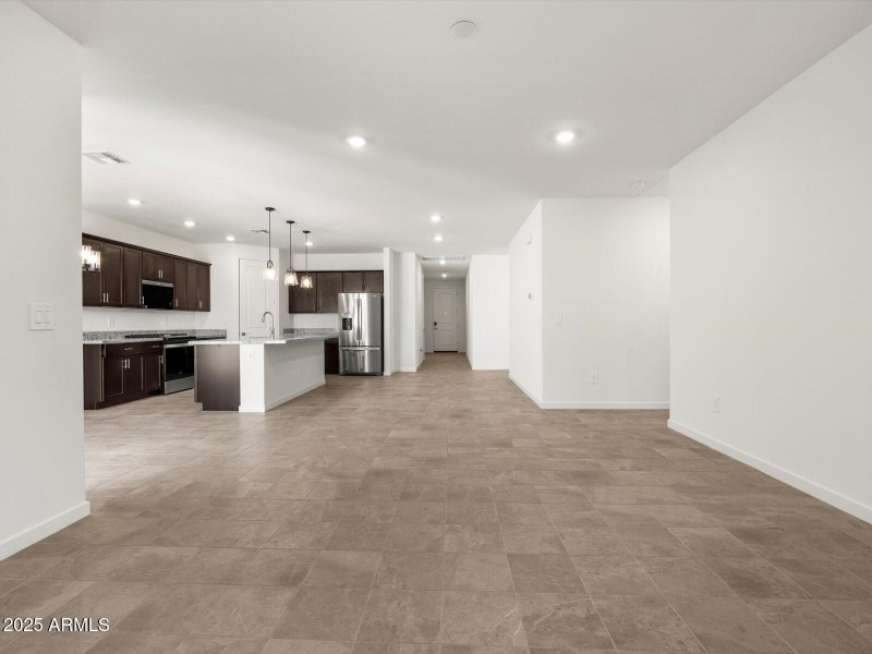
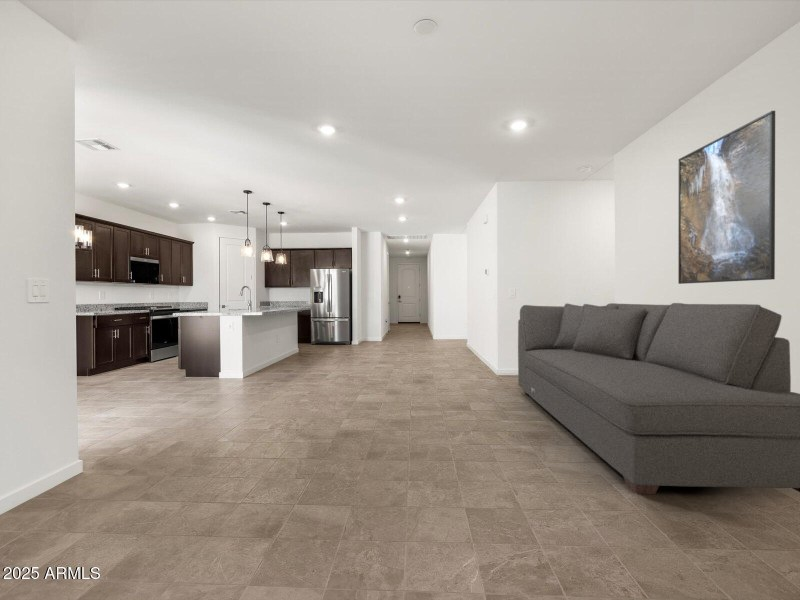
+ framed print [677,110,776,285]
+ sofa [517,302,800,495]
